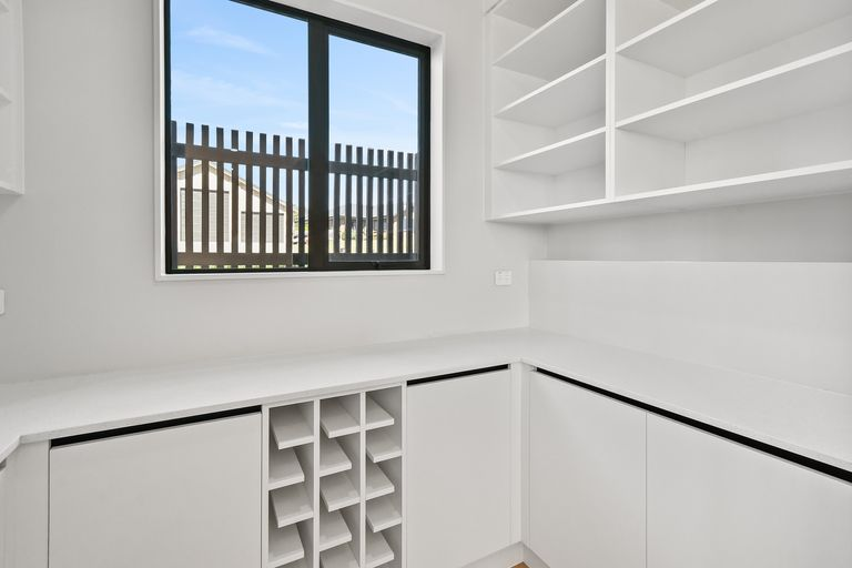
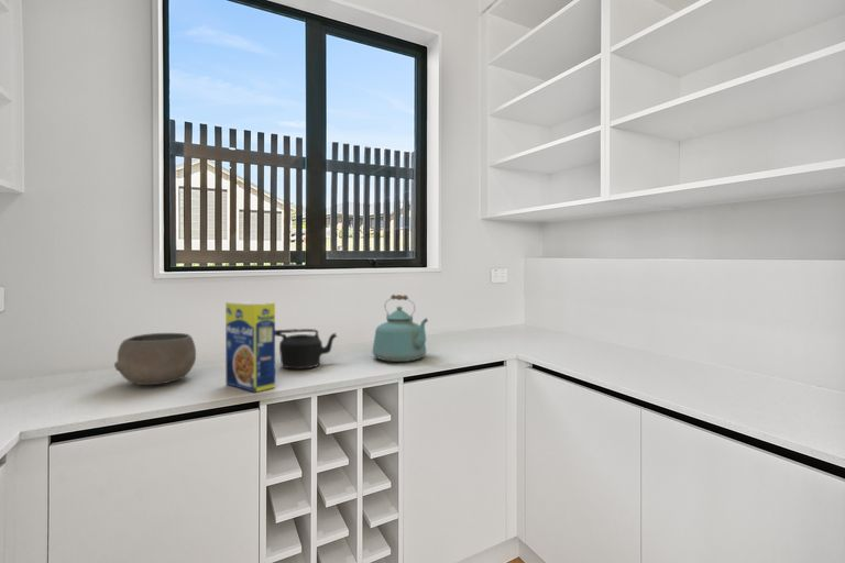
+ kettle [371,294,429,363]
+ teapot [275,328,338,371]
+ bowl [113,332,197,386]
+ legume [224,300,276,394]
